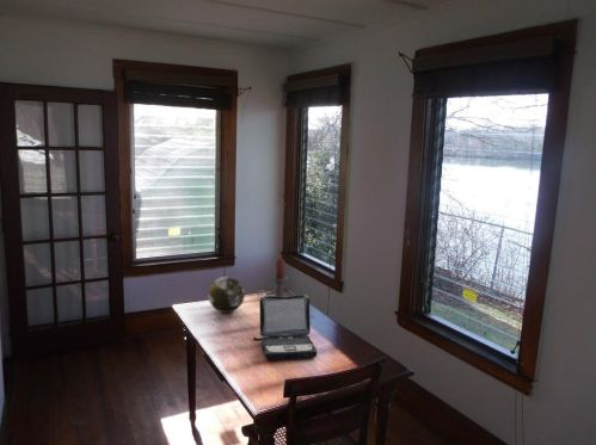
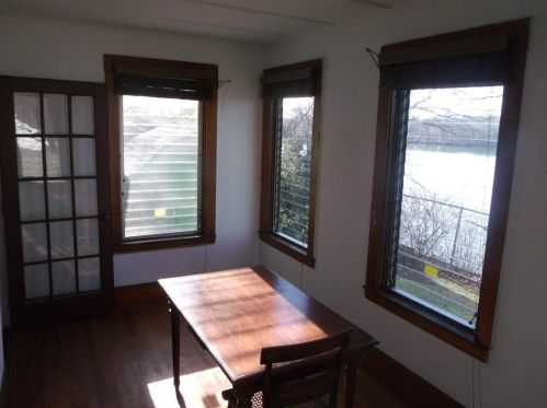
- candle holder [256,257,295,299]
- laptop [252,295,318,360]
- decorative orb [207,276,246,314]
